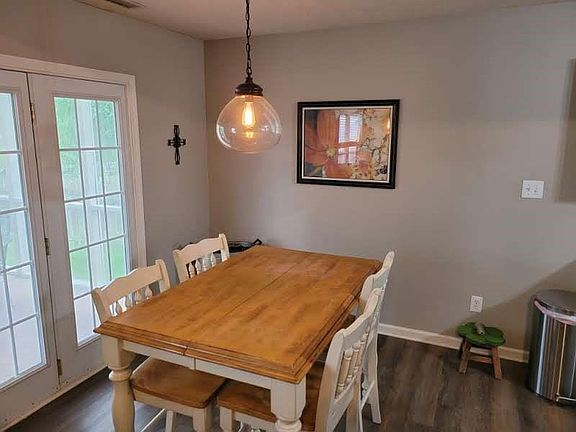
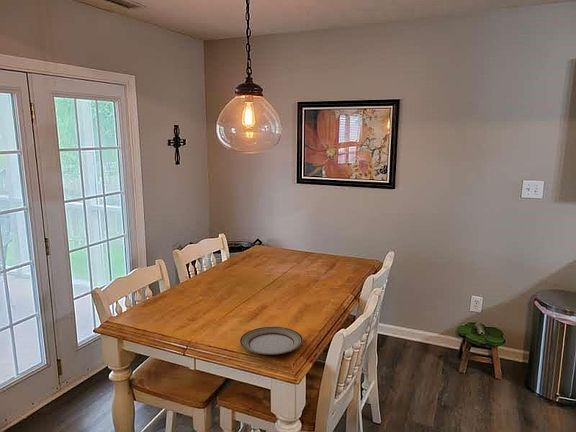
+ plate [239,326,304,356]
